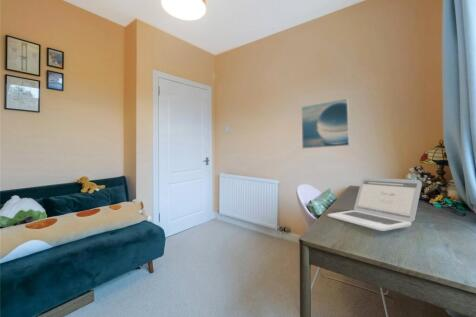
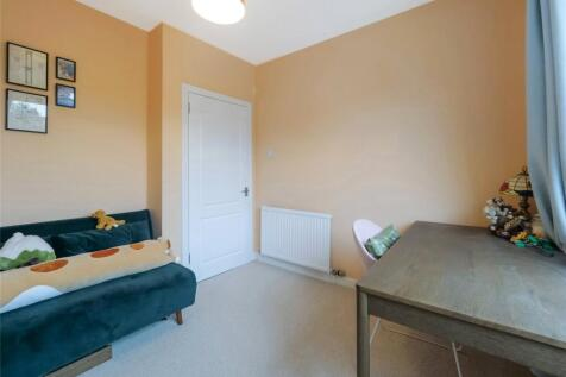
- laptop [327,177,423,232]
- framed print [300,97,351,150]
